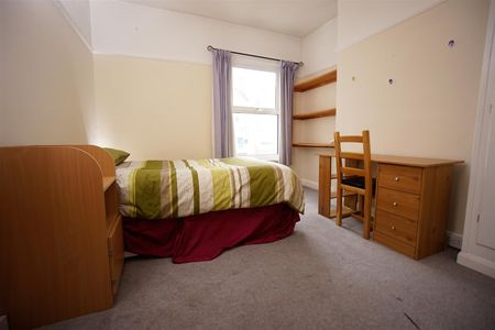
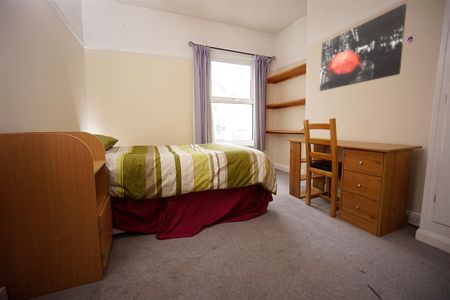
+ wall art [319,3,408,92]
